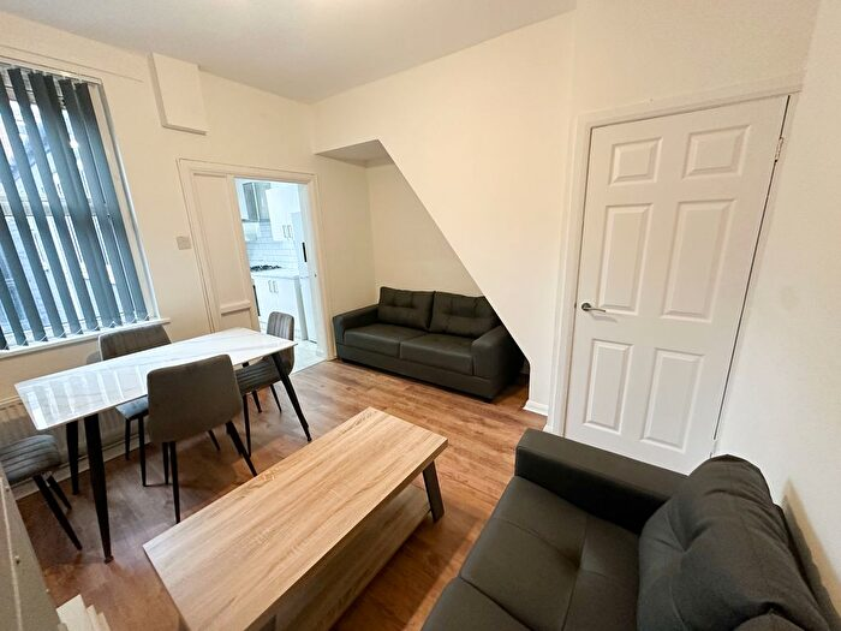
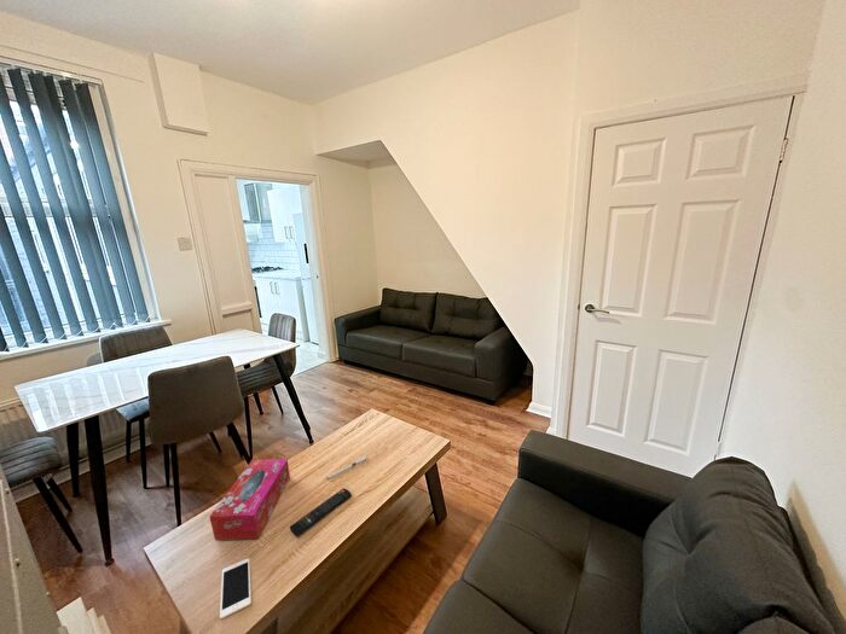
+ remote control [289,487,353,537]
+ tissue box [208,458,291,541]
+ candle [326,455,370,481]
+ cell phone [219,557,253,620]
